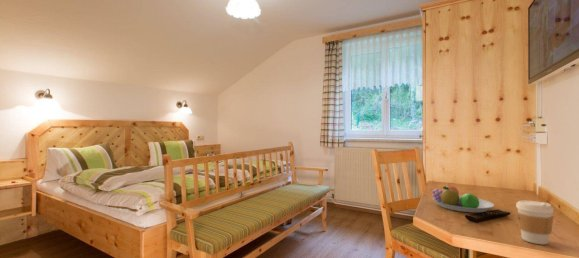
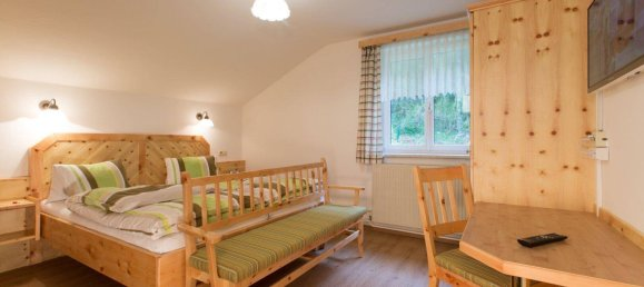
- fruit bowl [431,184,495,213]
- coffee cup [515,200,554,245]
